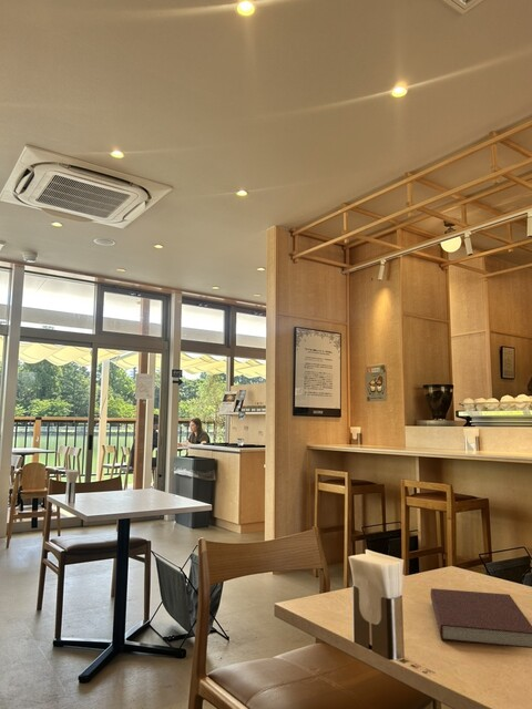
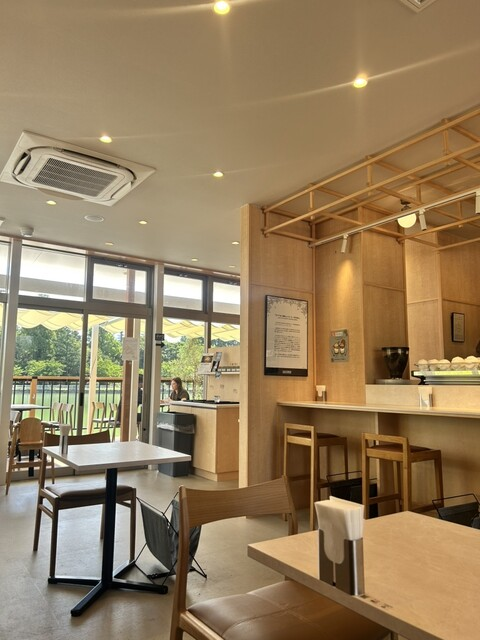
- notebook [429,587,532,649]
